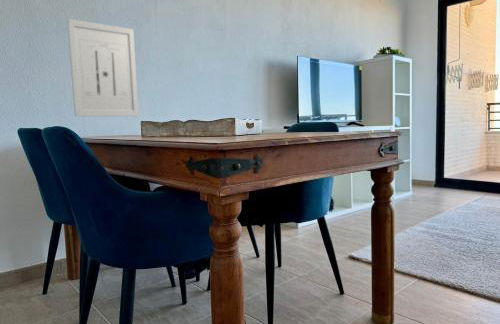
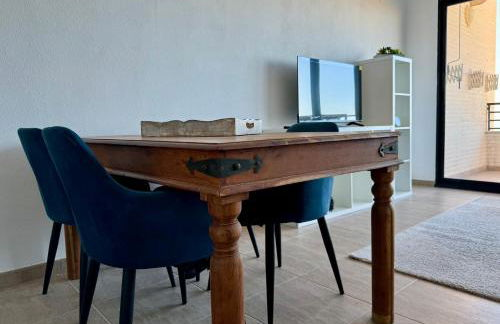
- wall art [66,18,140,117]
